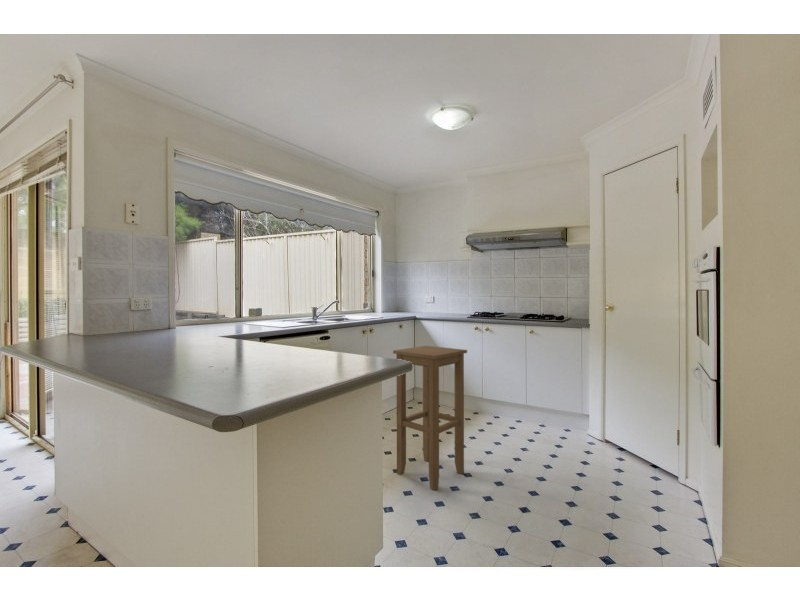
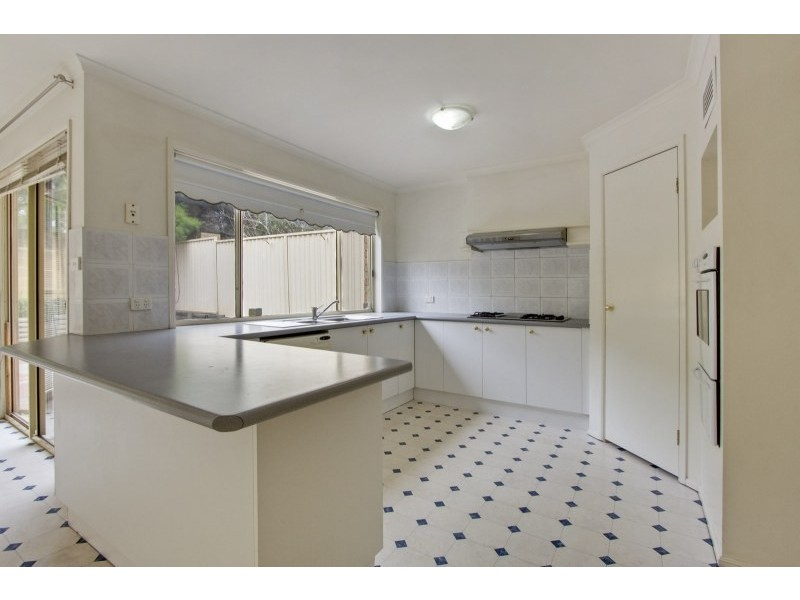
- stool [392,345,468,491]
